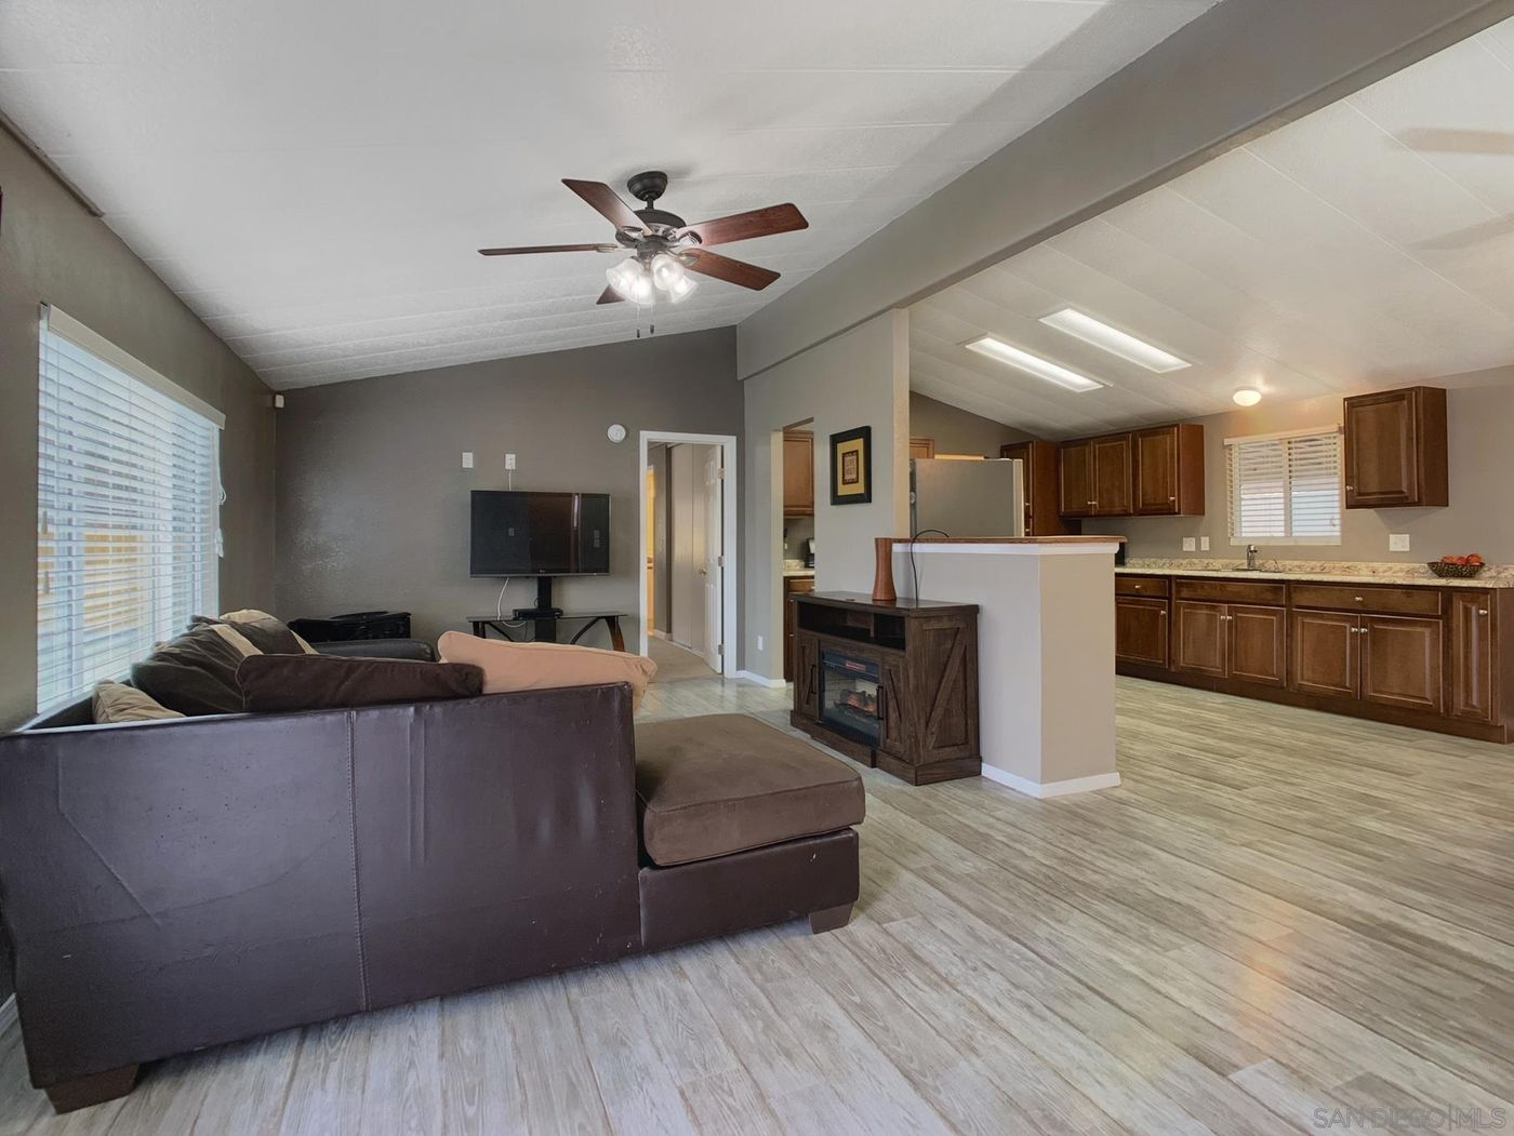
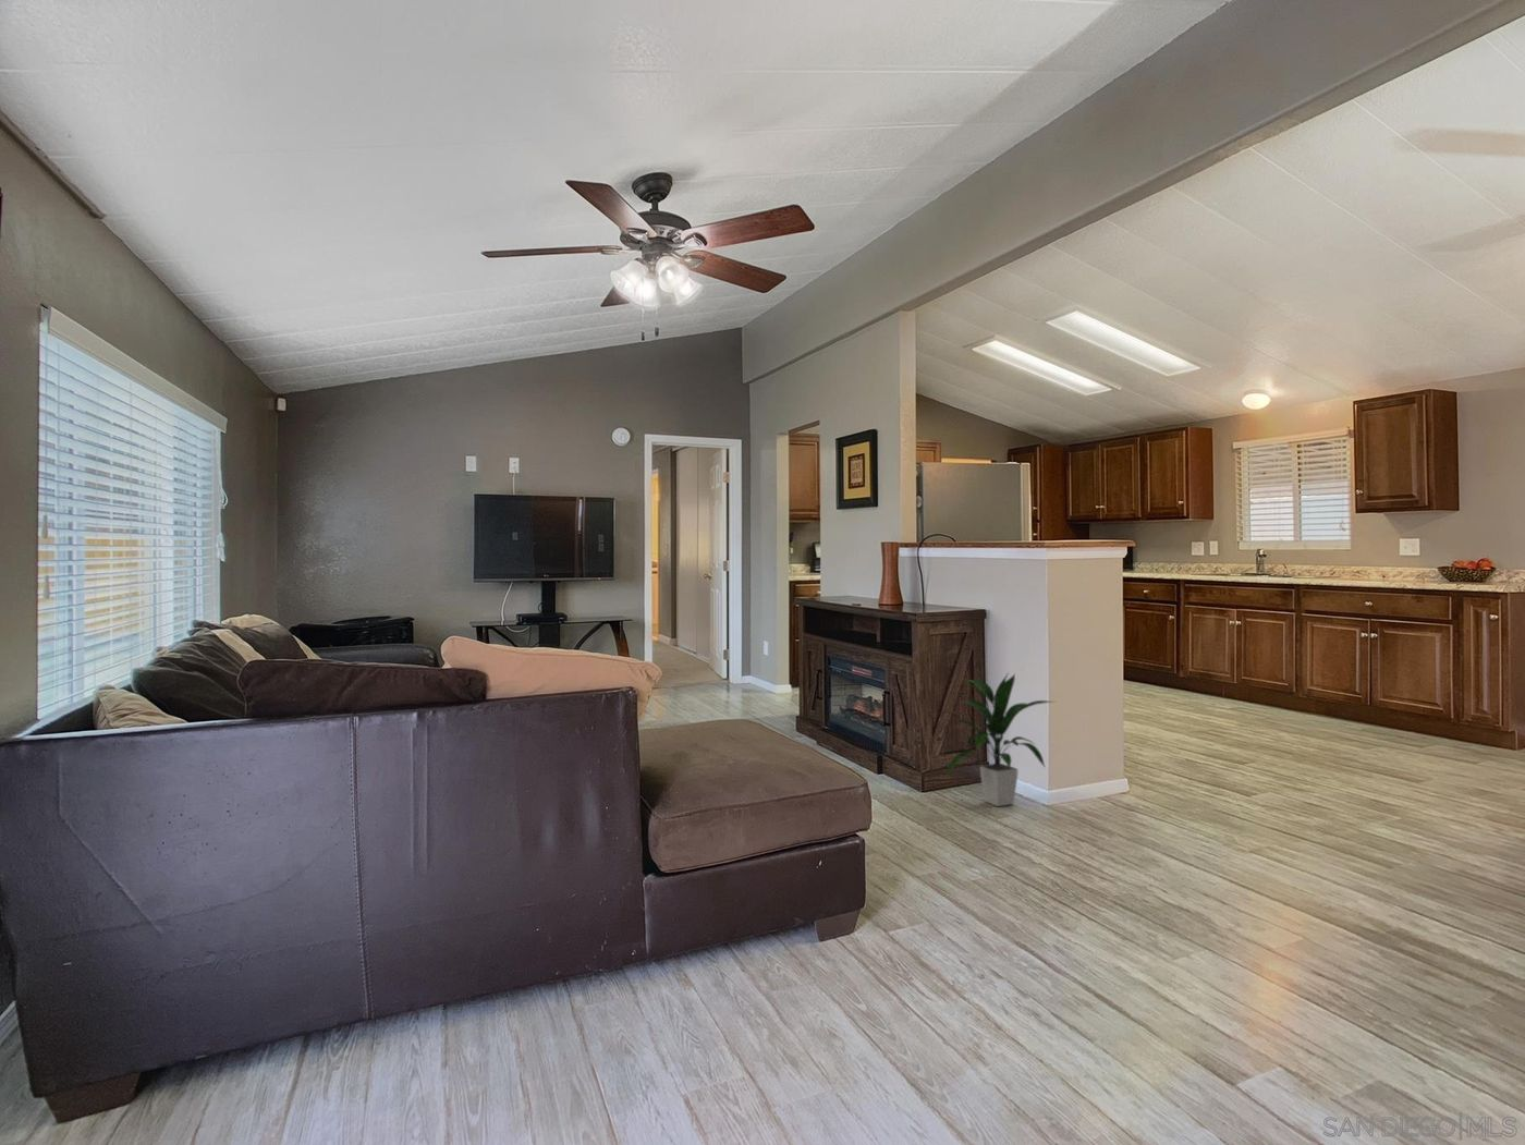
+ indoor plant [944,671,1056,807]
